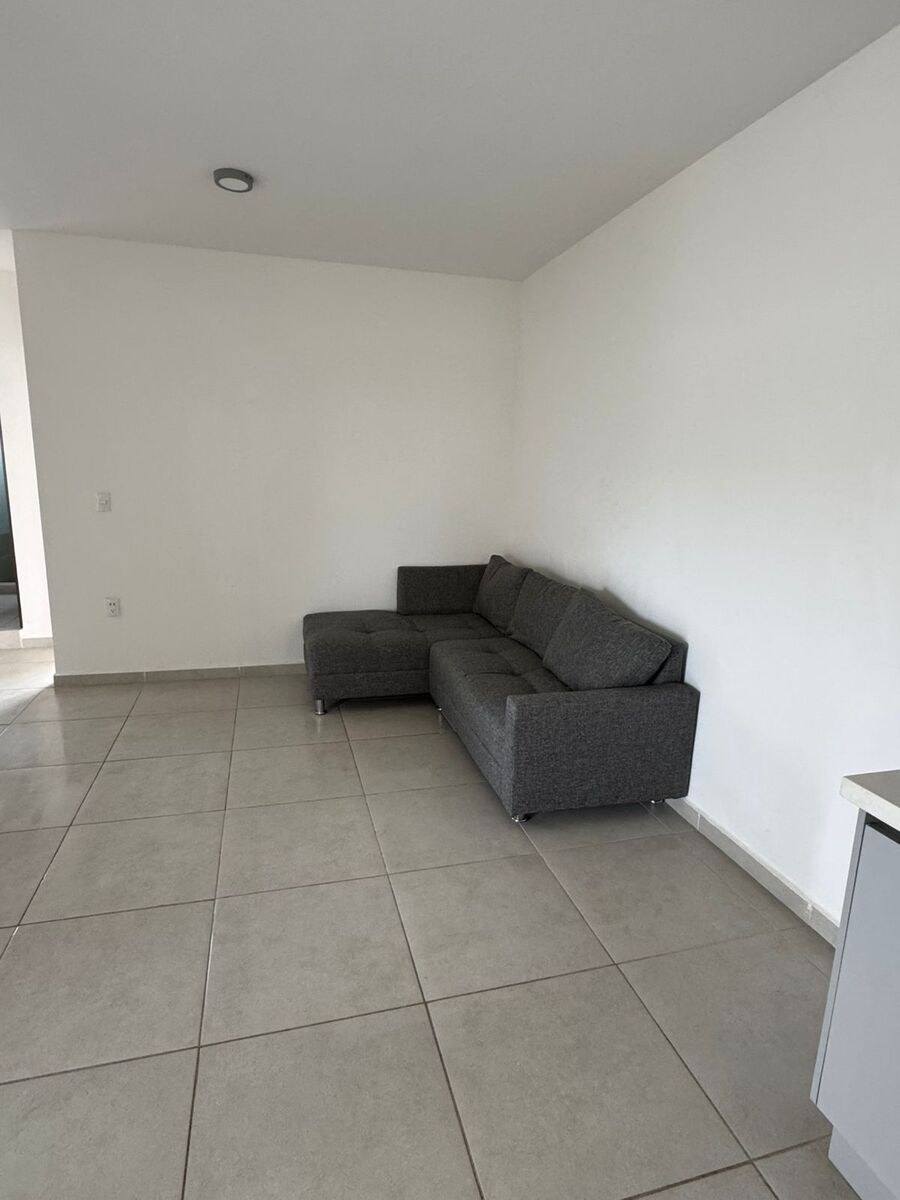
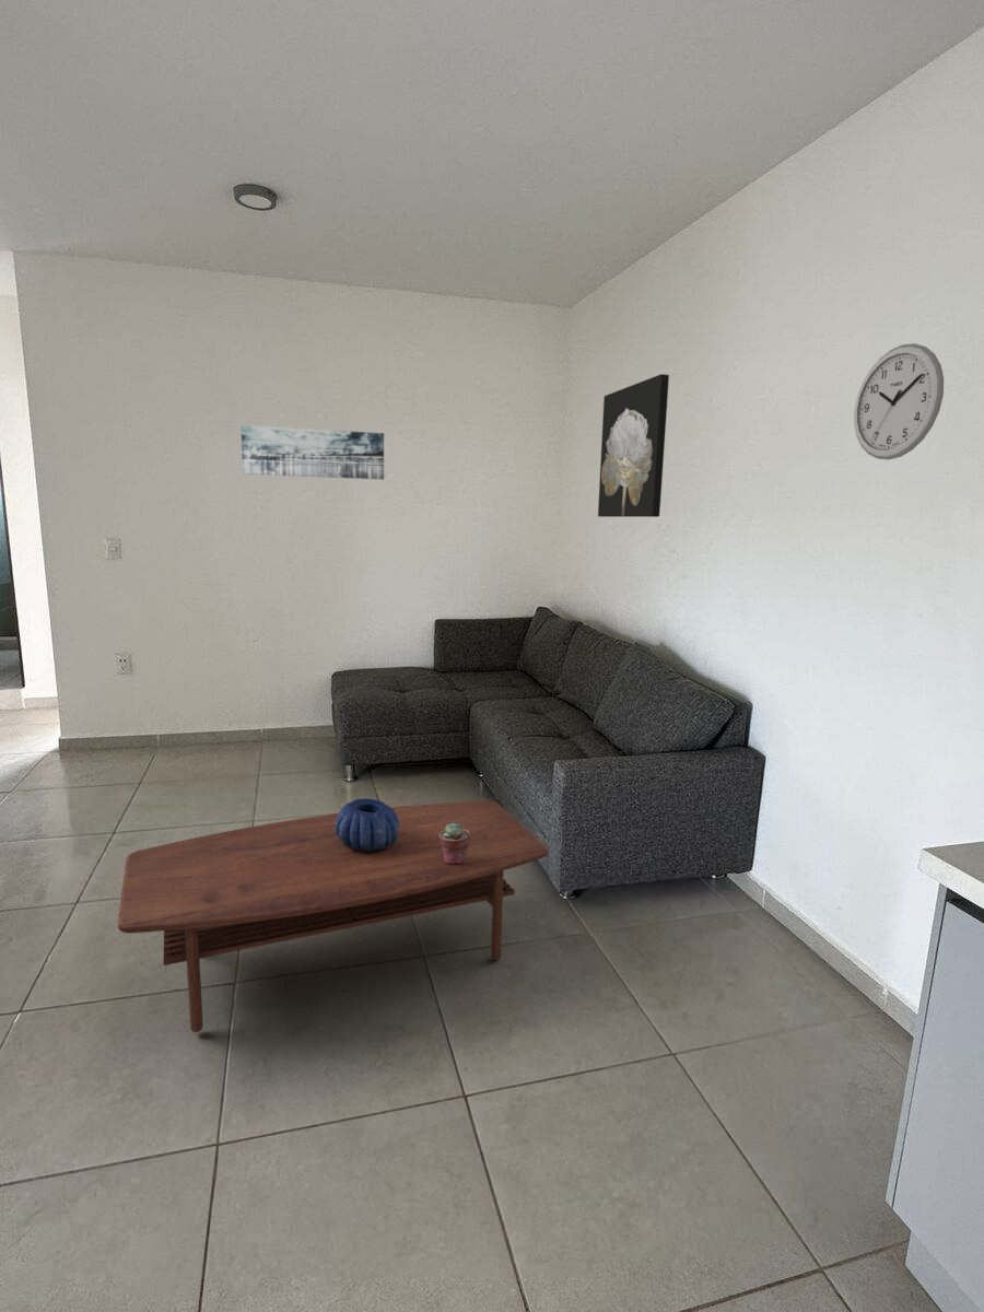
+ wall art [597,373,670,518]
+ potted succulent [440,823,470,865]
+ decorative bowl [335,797,399,852]
+ coffee table [117,800,550,1033]
+ wall clock [853,342,945,460]
+ wall art [239,424,385,481]
